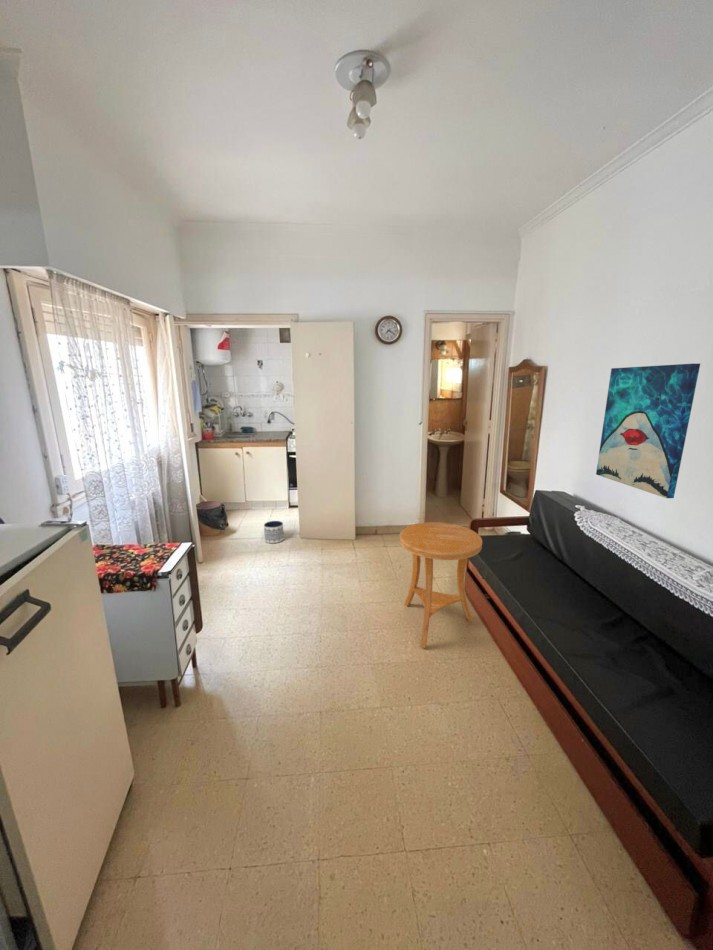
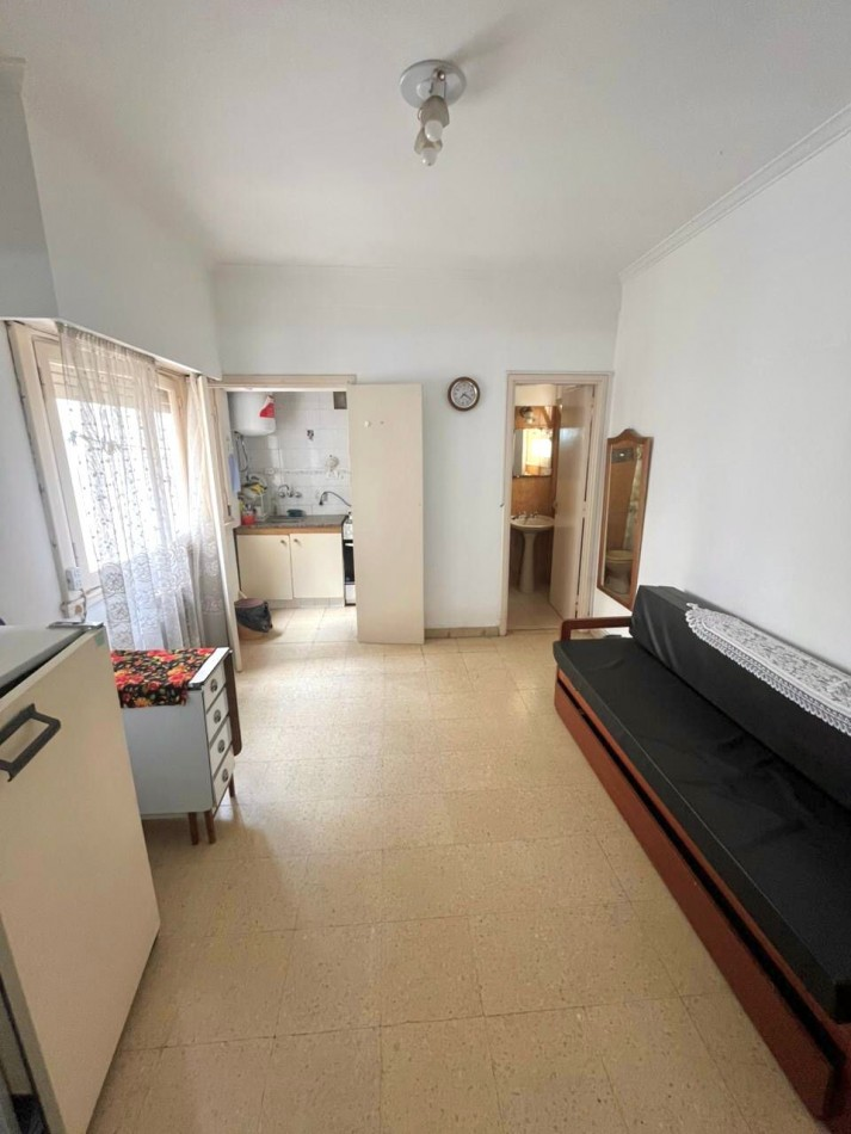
- planter [263,520,285,544]
- side table [399,521,484,649]
- wall art [595,363,701,499]
